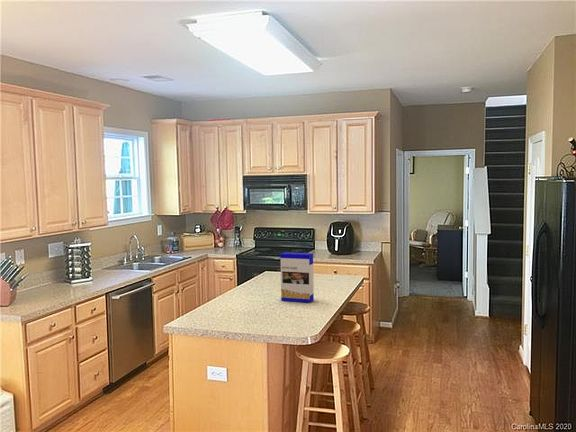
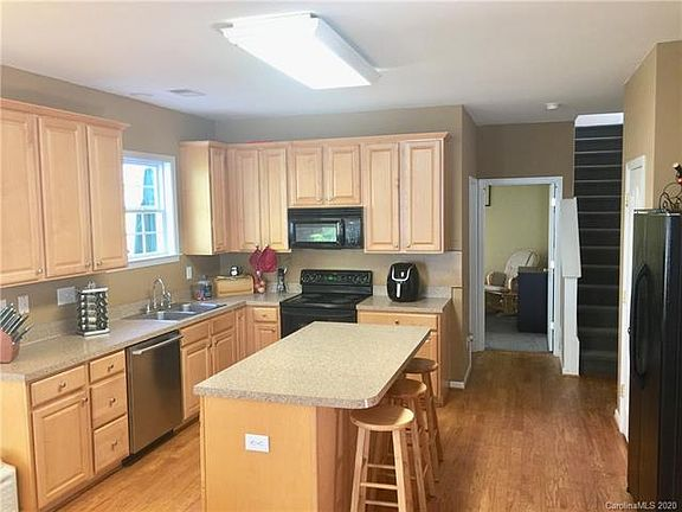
- cereal box [280,251,315,304]
